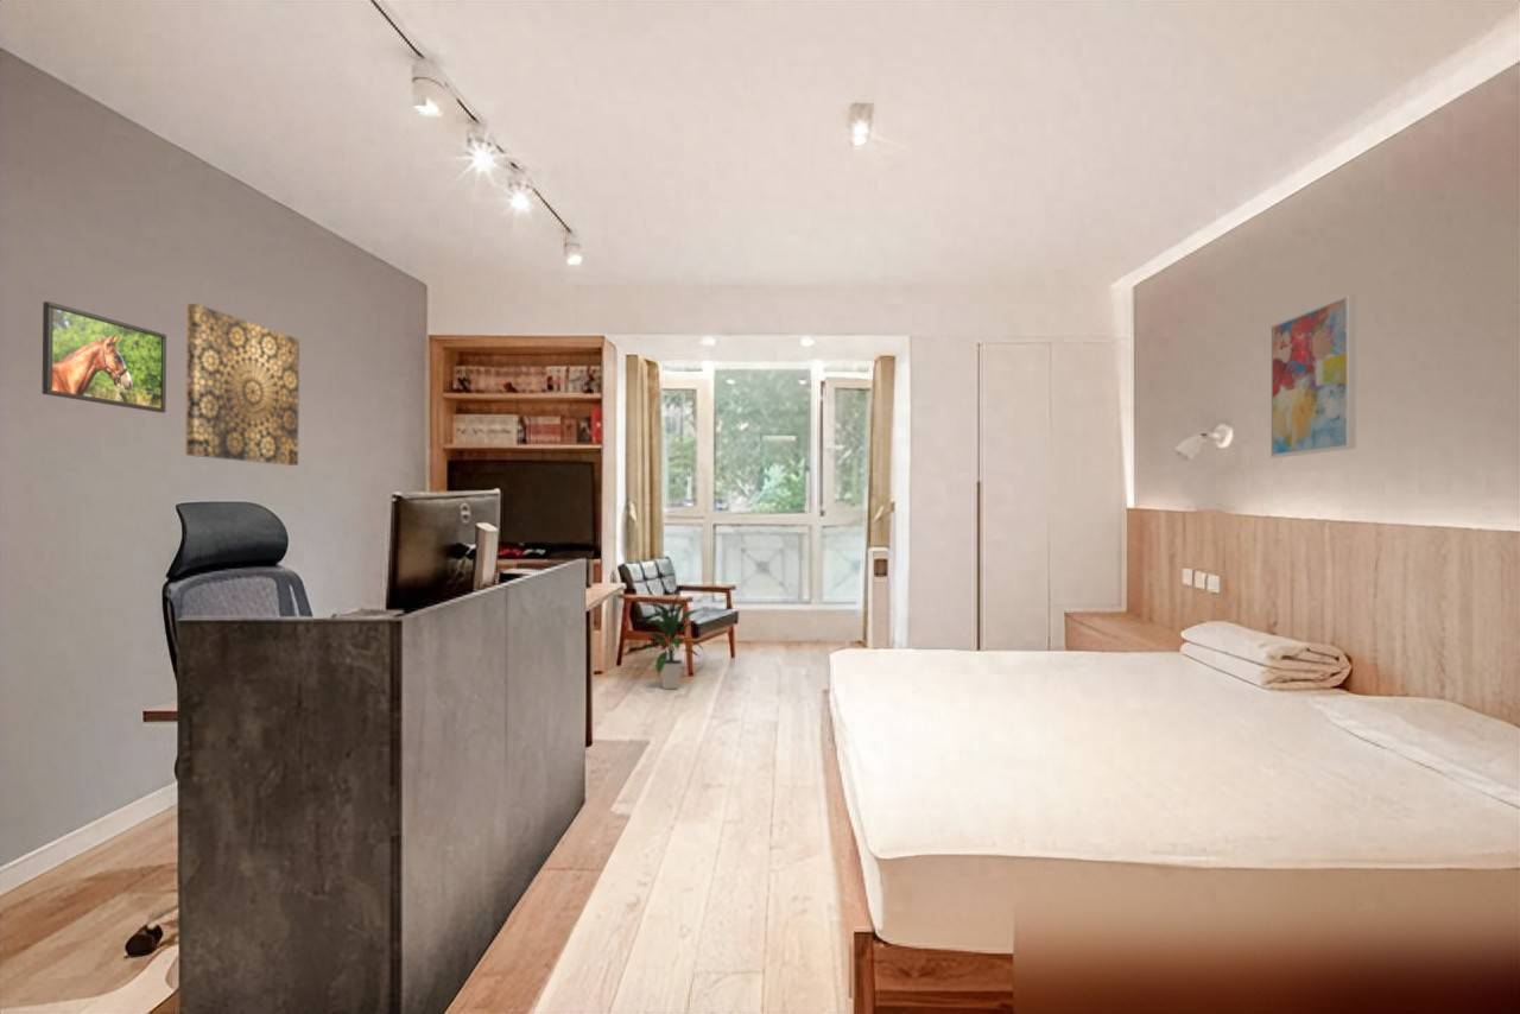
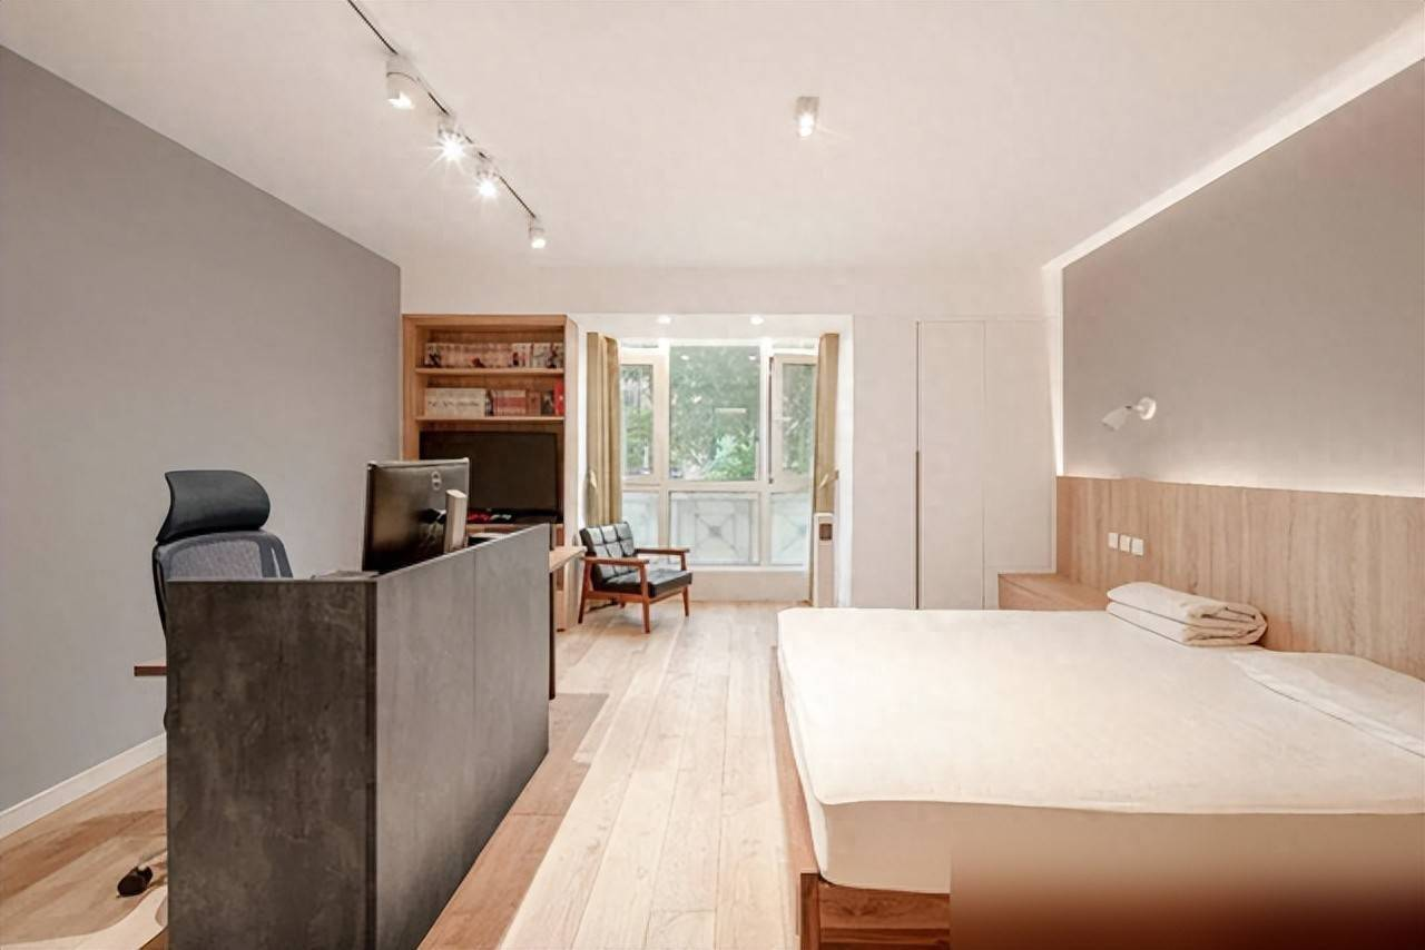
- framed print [42,300,167,414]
- wall art [1269,293,1357,460]
- wall art [184,303,300,467]
- indoor plant [634,594,707,690]
